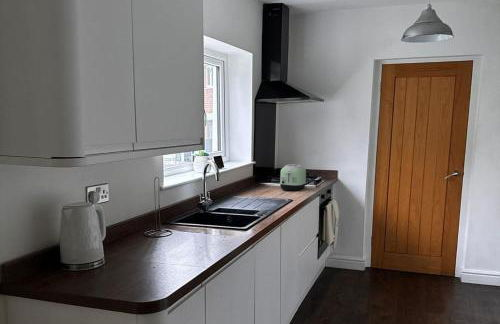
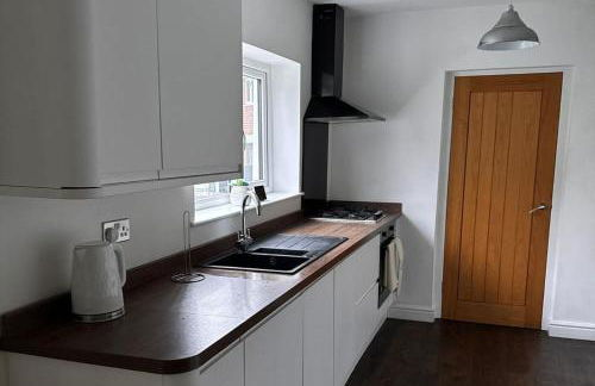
- toaster [279,163,307,192]
